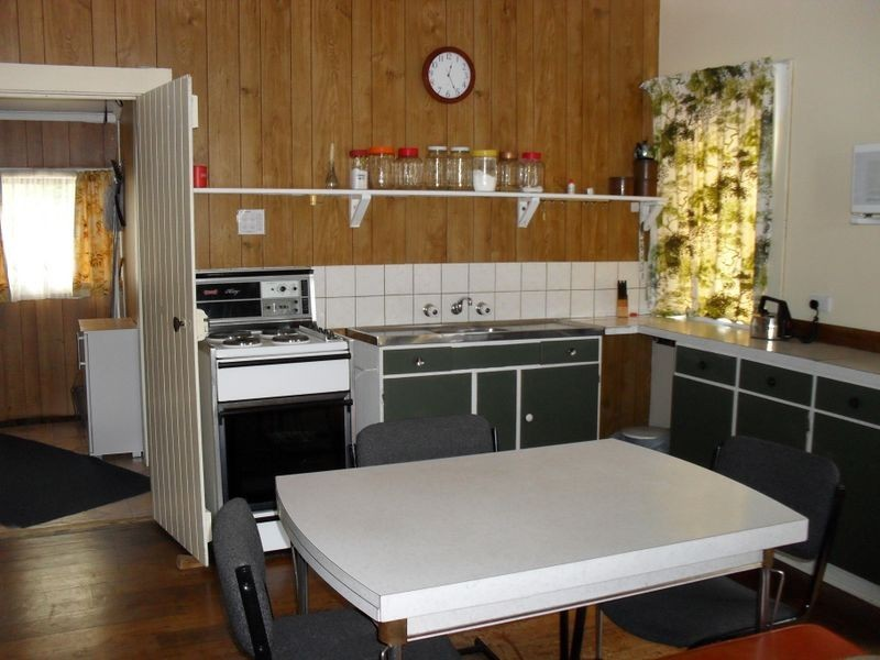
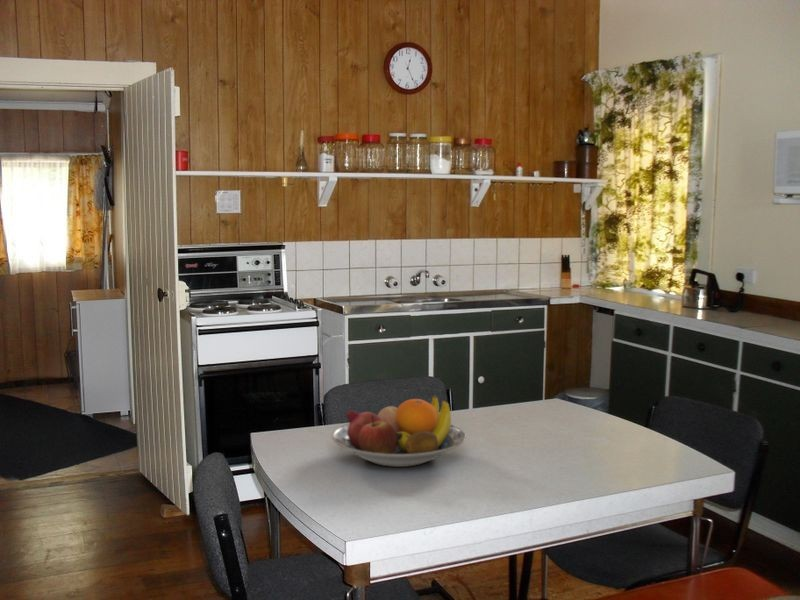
+ fruit bowl [331,394,467,468]
